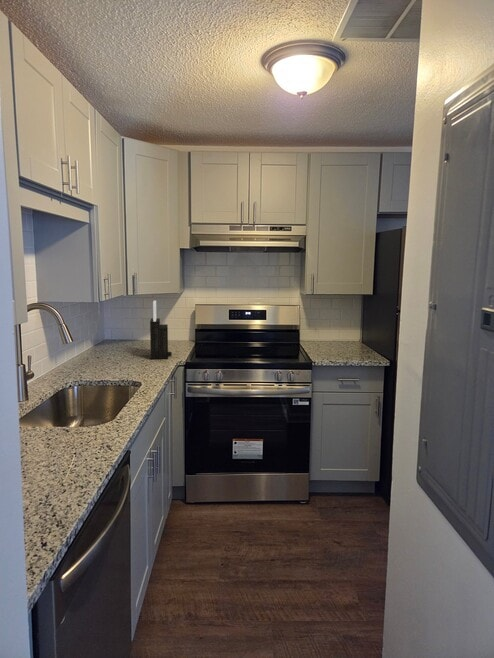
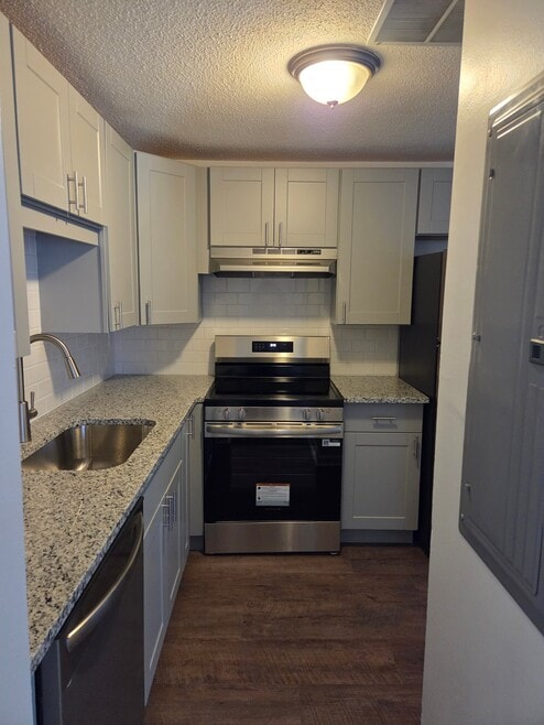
- knife block [149,300,173,360]
